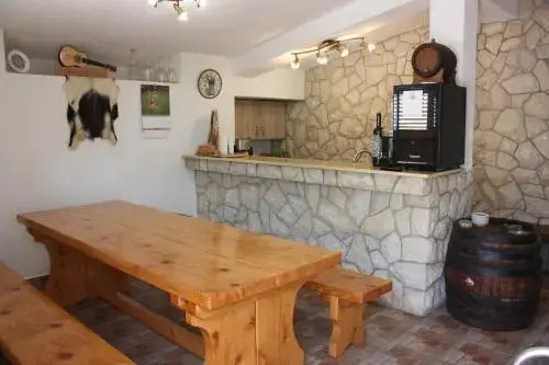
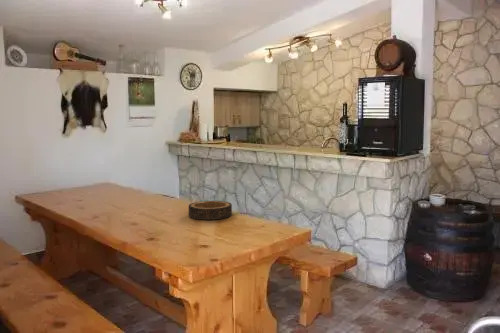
+ wooden bowl [188,200,233,221]
